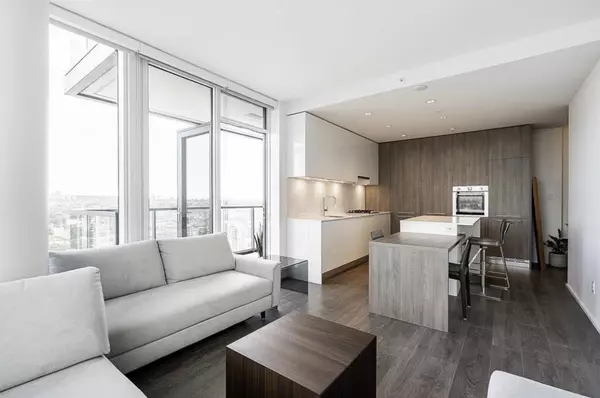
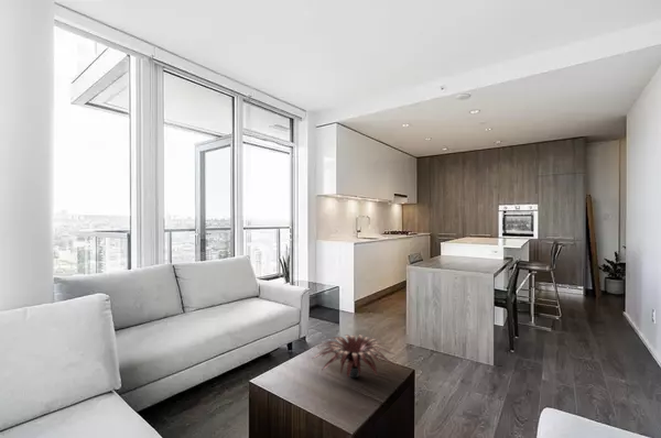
+ plant [311,333,397,379]
